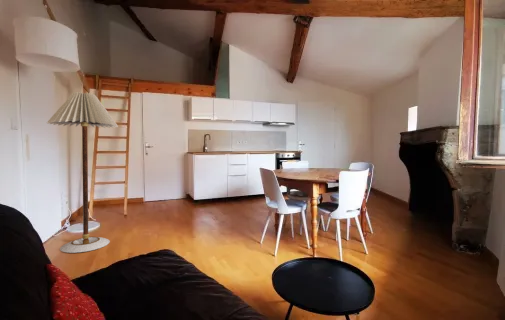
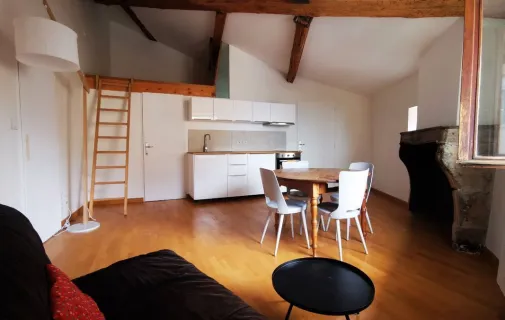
- floor lamp [46,91,119,254]
